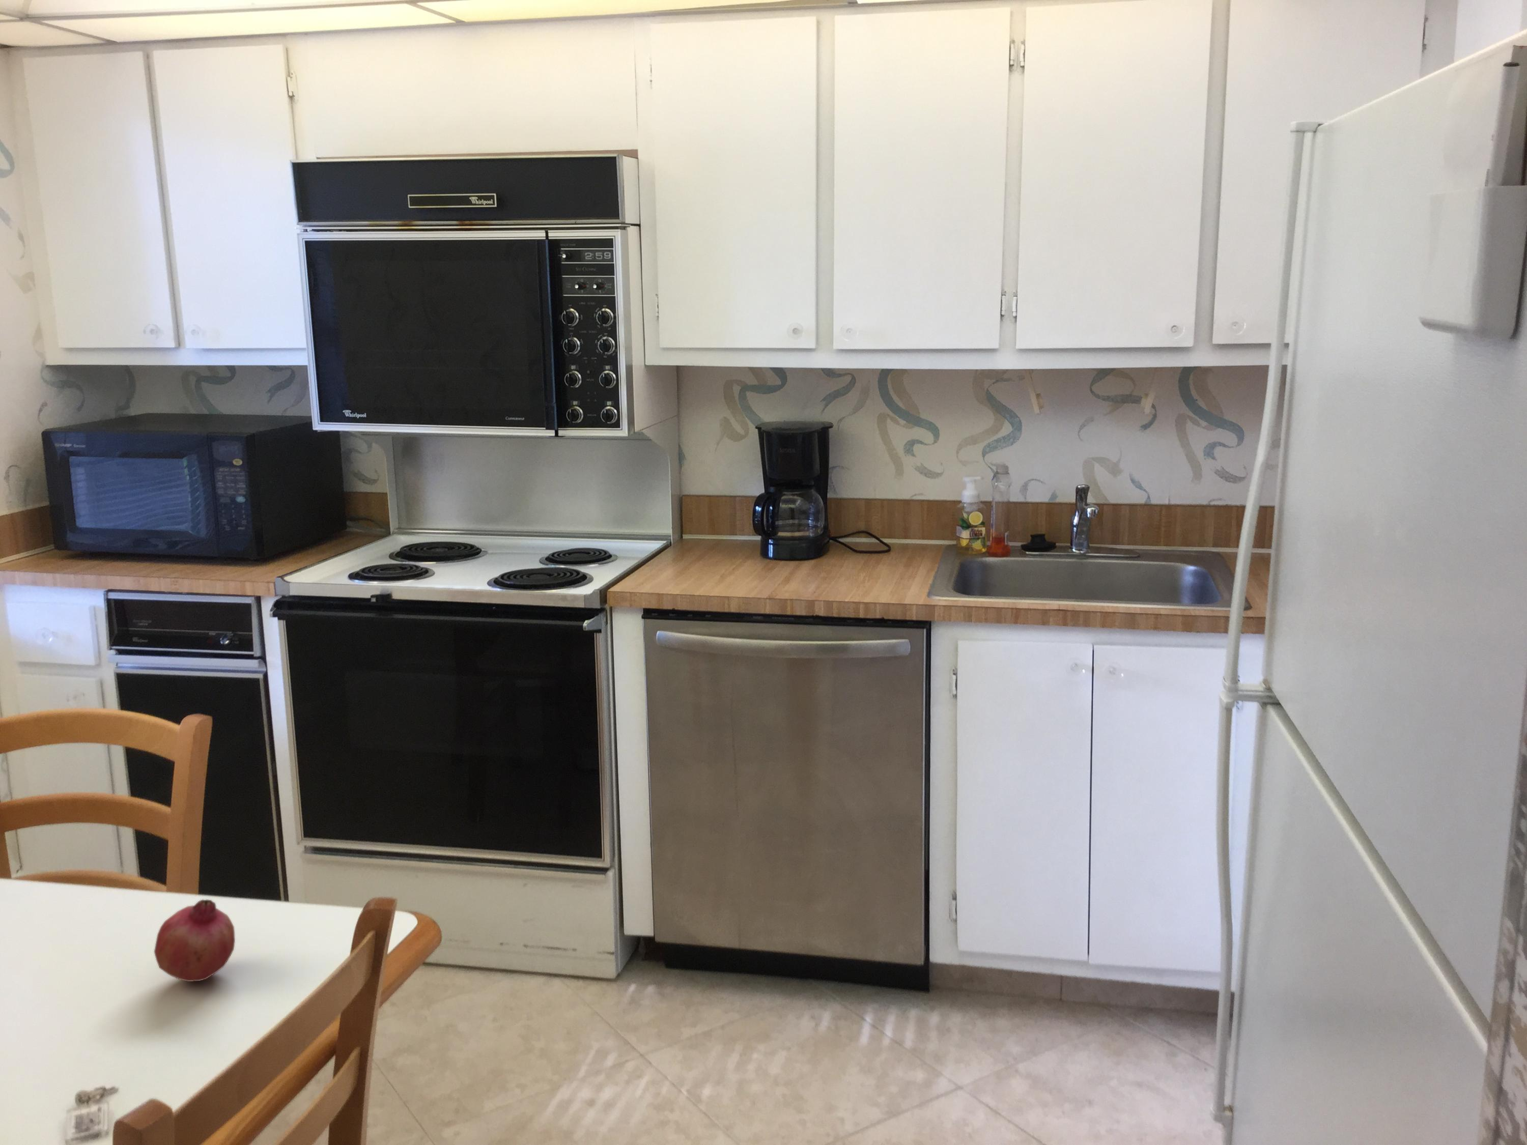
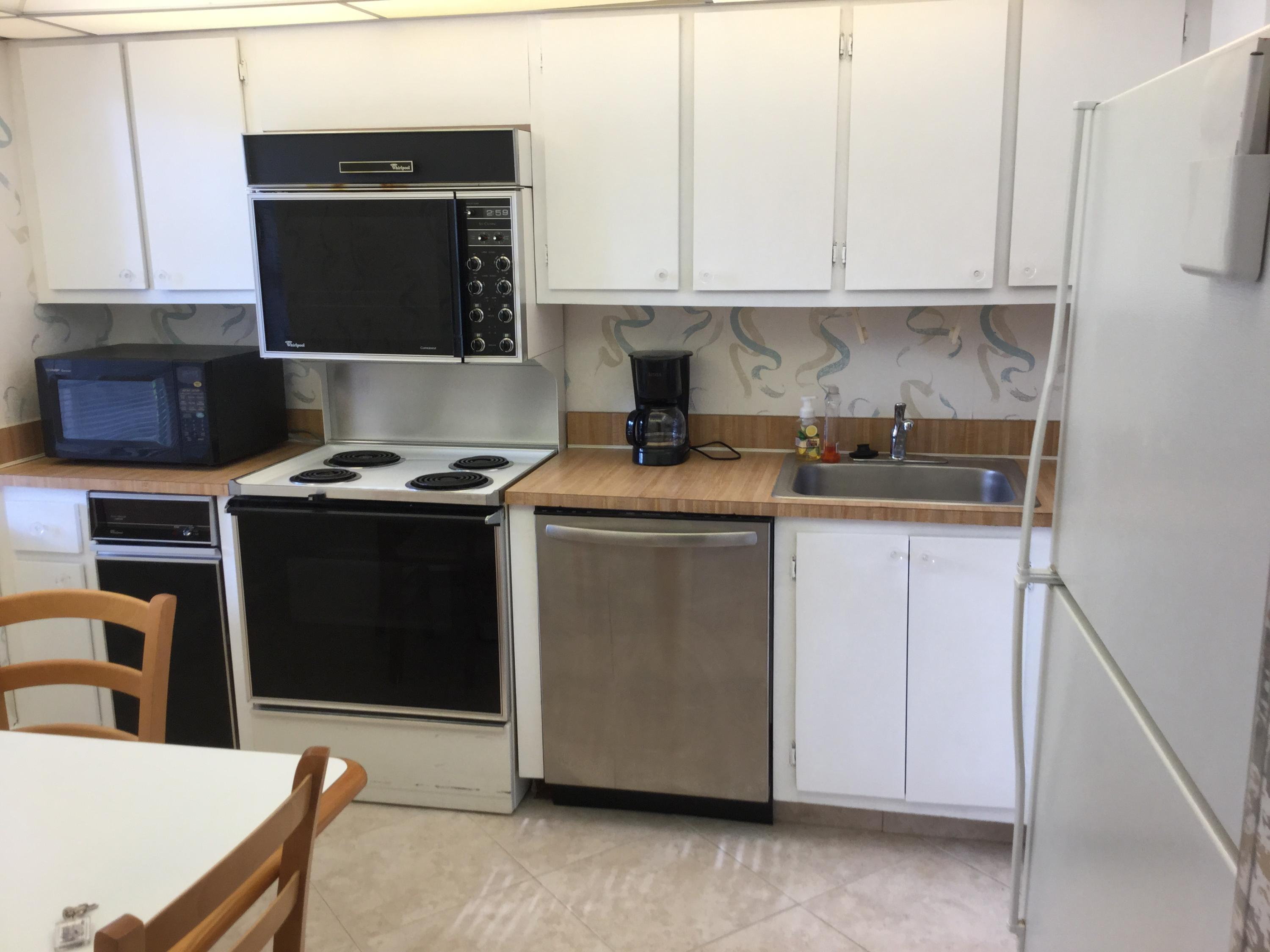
- fruit [154,898,236,983]
